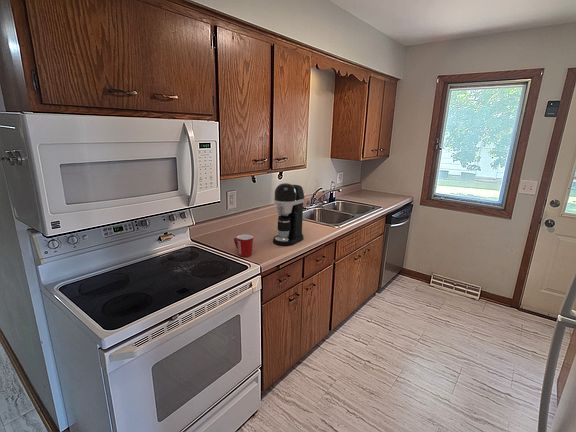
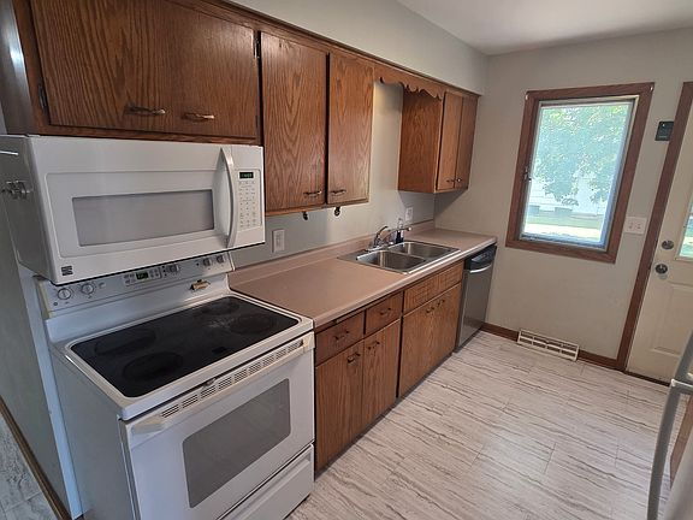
- coffee maker [272,182,306,247]
- mug [233,234,254,258]
